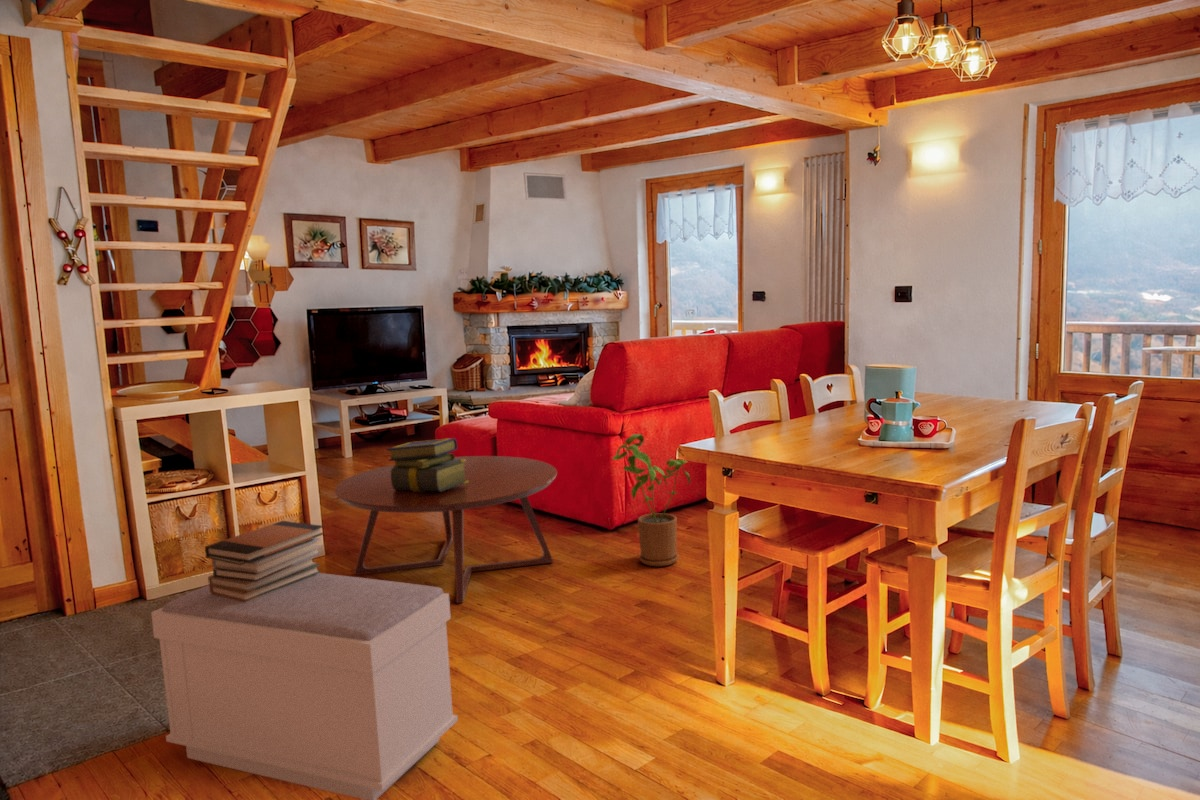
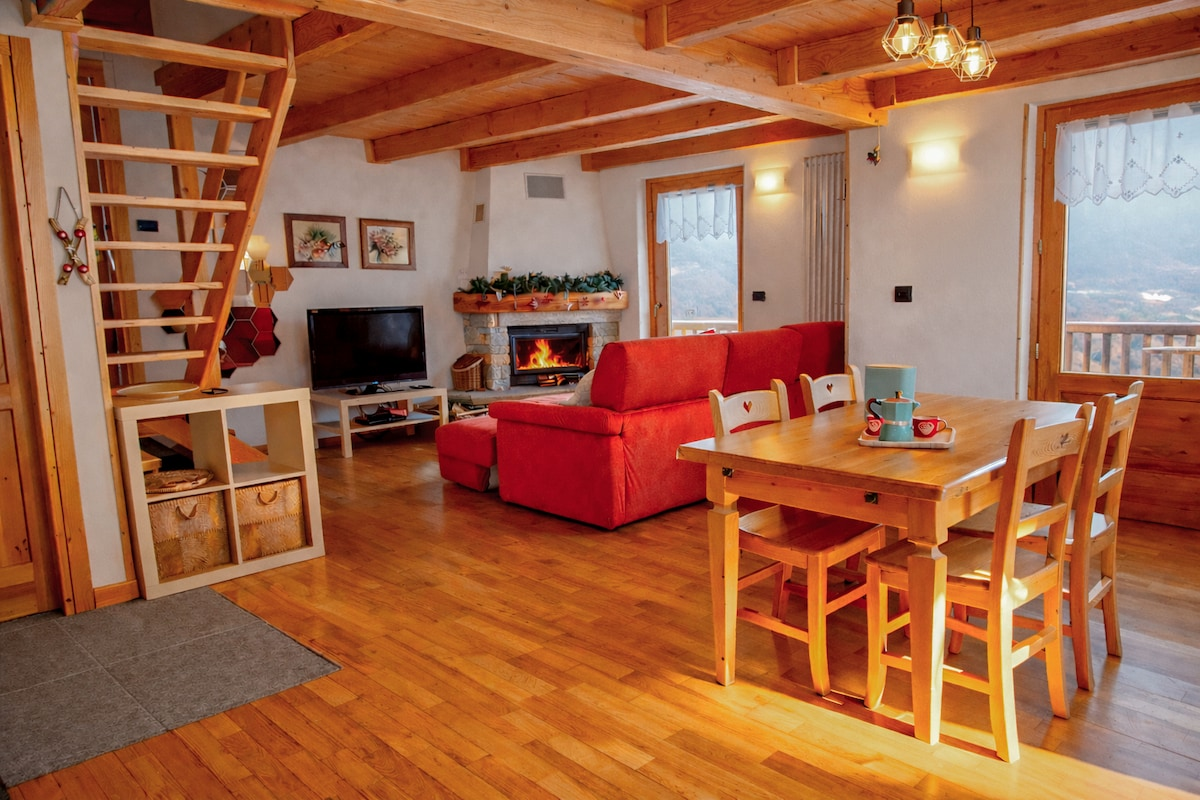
- book stack [204,520,325,601]
- stack of books [386,437,469,492]
- house plant [611,433,691,567]
- coffee table [333,455,558,604]
- bench [150,572,459,800]
